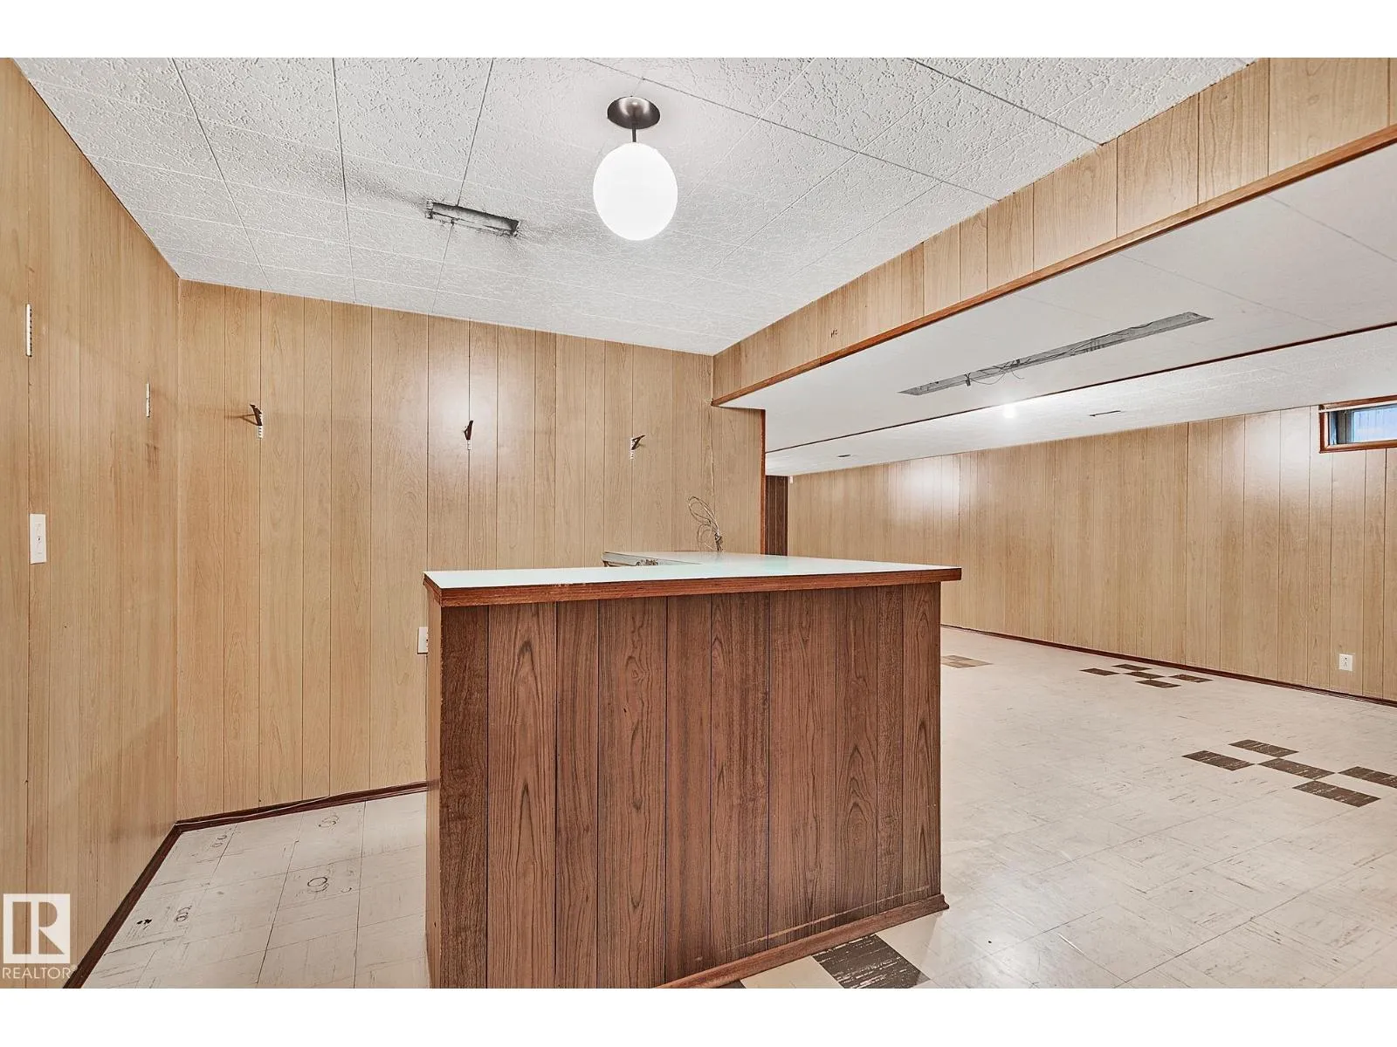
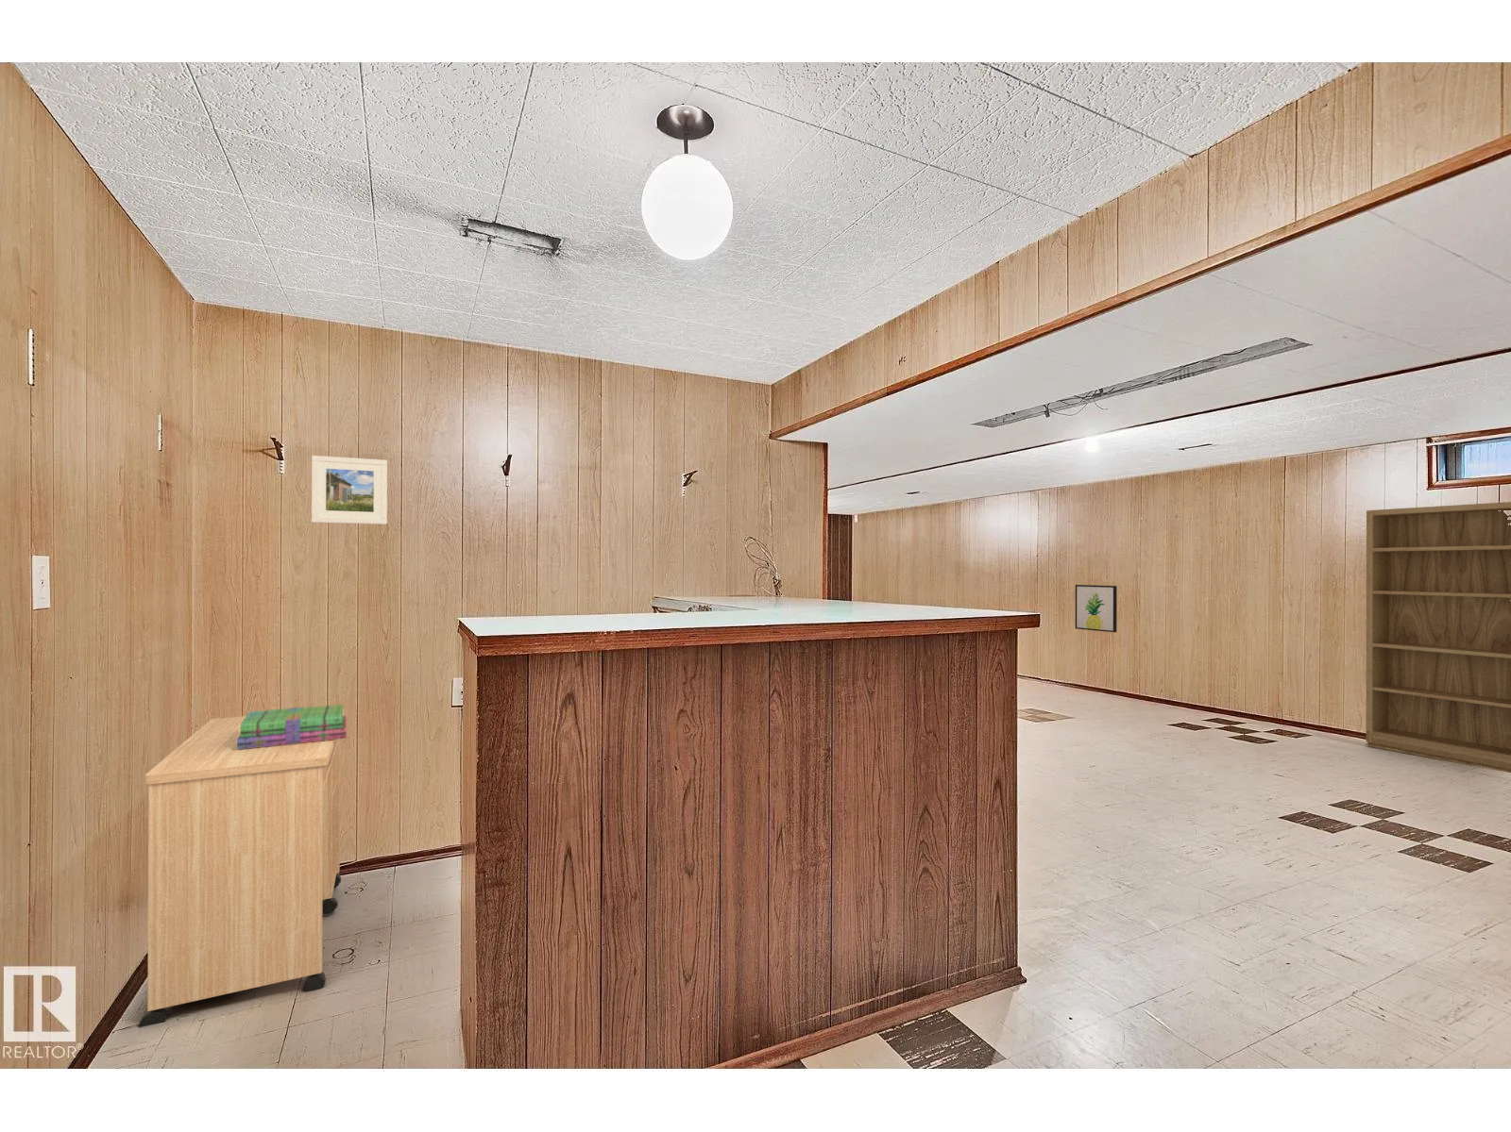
+ bookshelf [1366,501,1511,774]
+ desk [138,709,346,1029]
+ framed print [311,454,388,526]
+ stack of books [237,703,347,750]
+ wall art [1074,584,1118,633]
